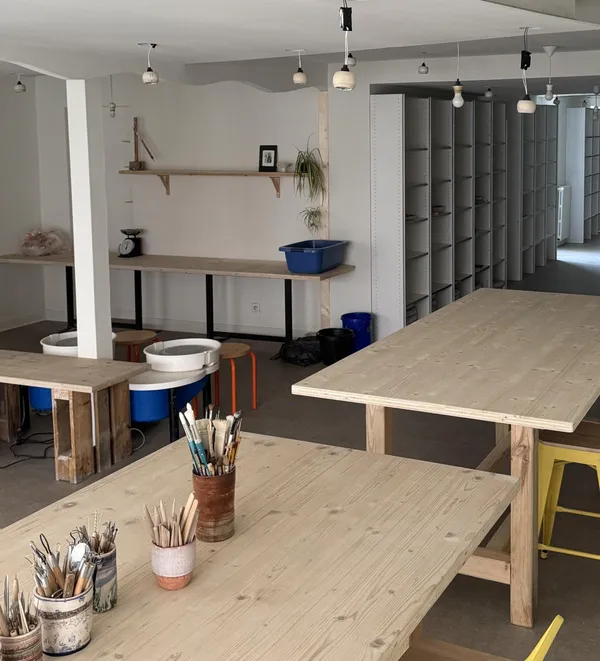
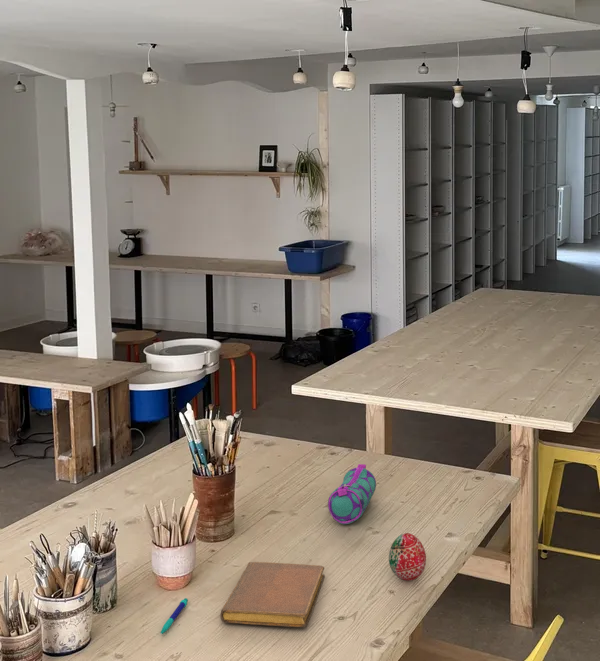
+ pencil case [327,463,377,525]
+ notebook [219,561,326,628]
+ pen [159,597,189,636]
+ decorative egg [388,532,427,582]
